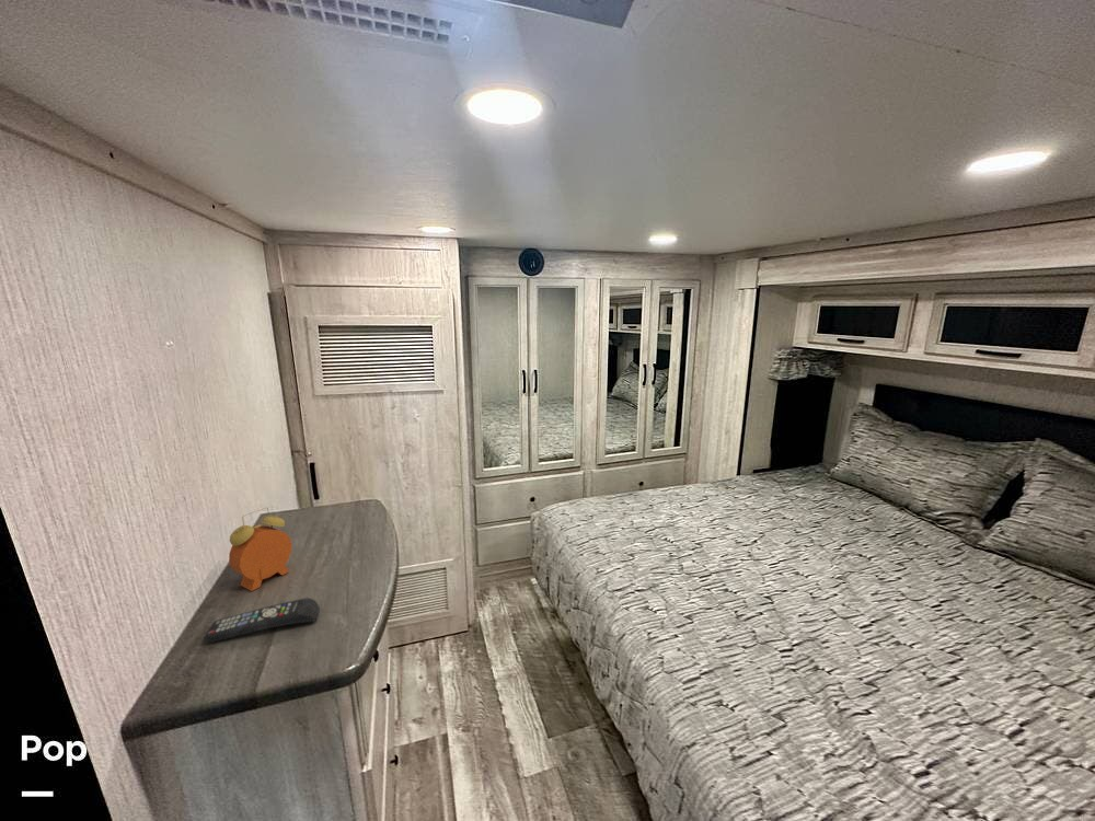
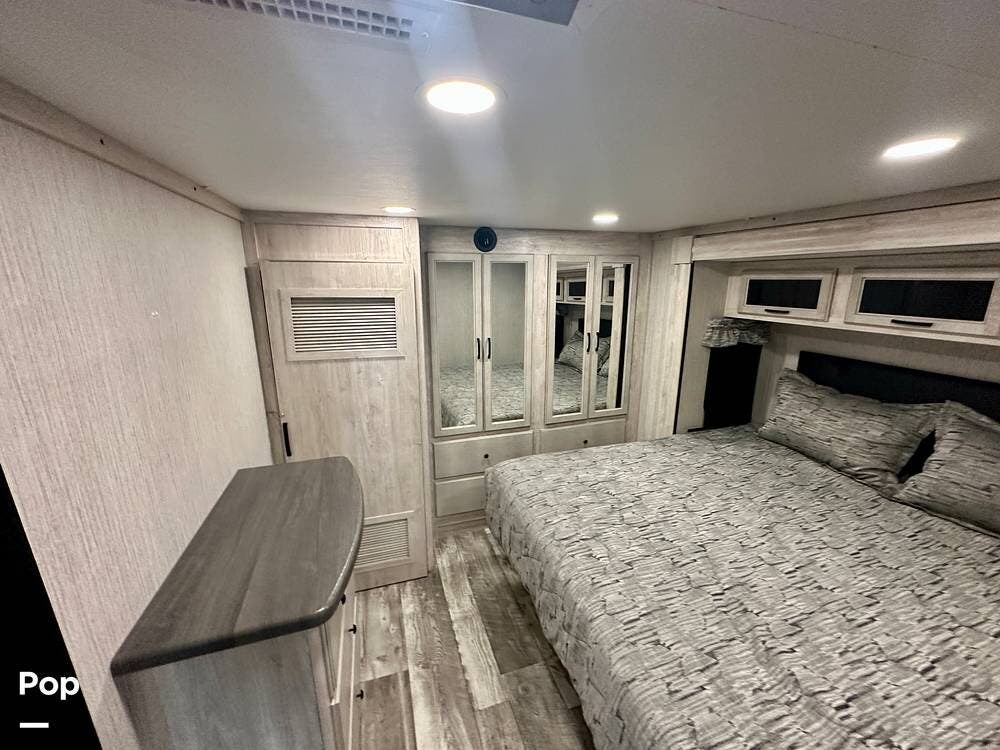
- alarm clock [228,507,292,592]
- remote control [204,597,321,644]
